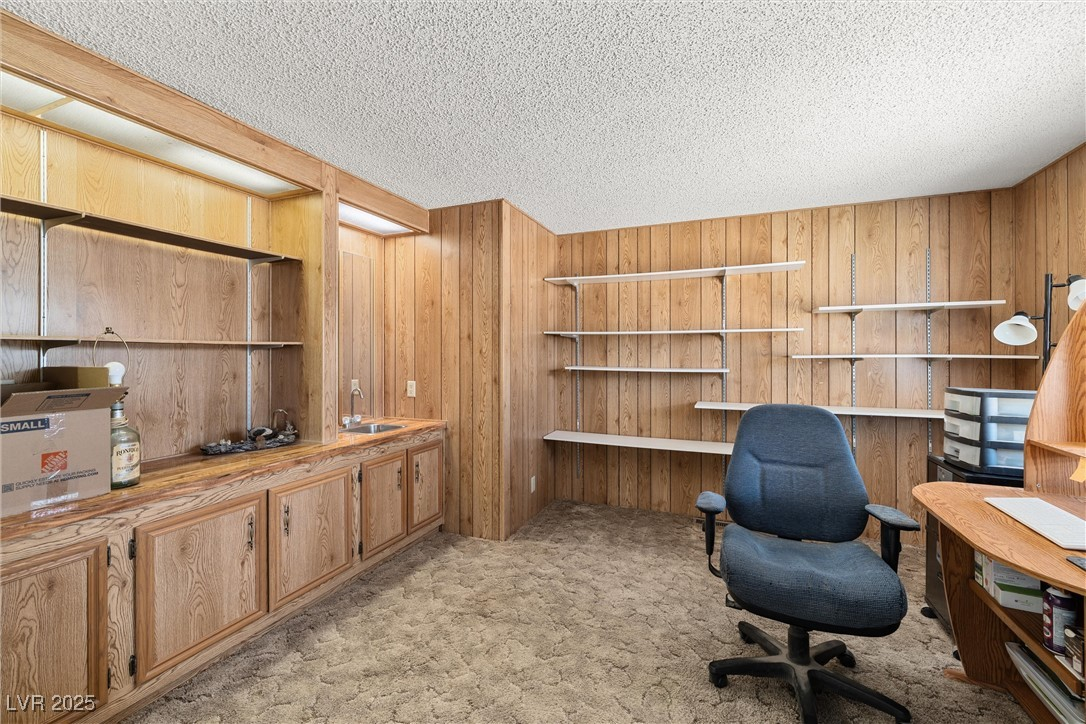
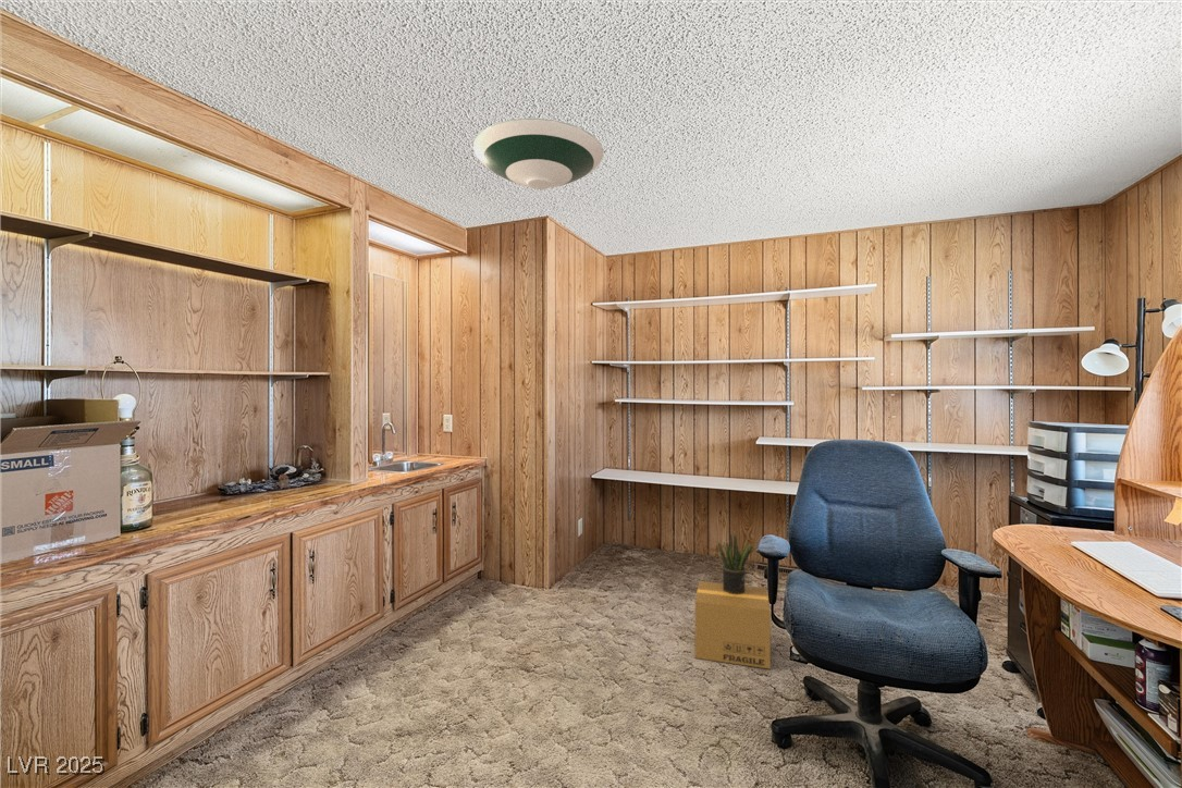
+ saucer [472,118,605,190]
+ potted plant [717,530,759,594]
+ cardboard box [694,580,772,670]
